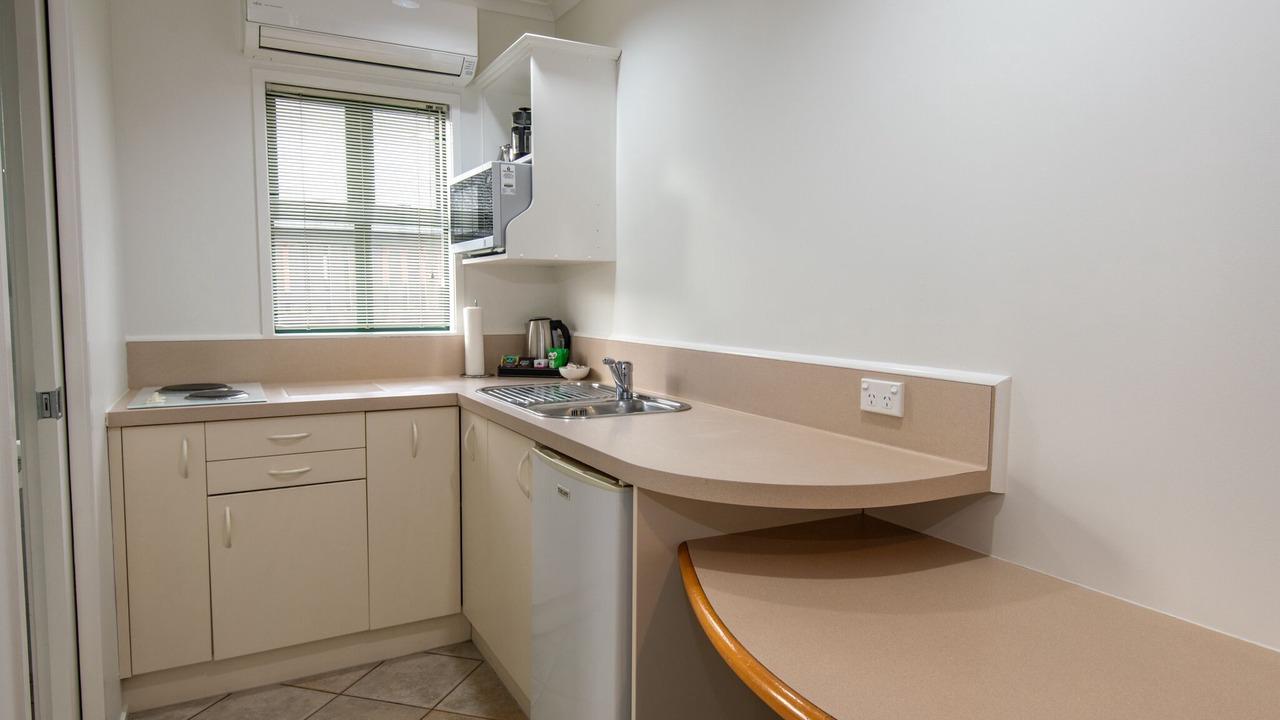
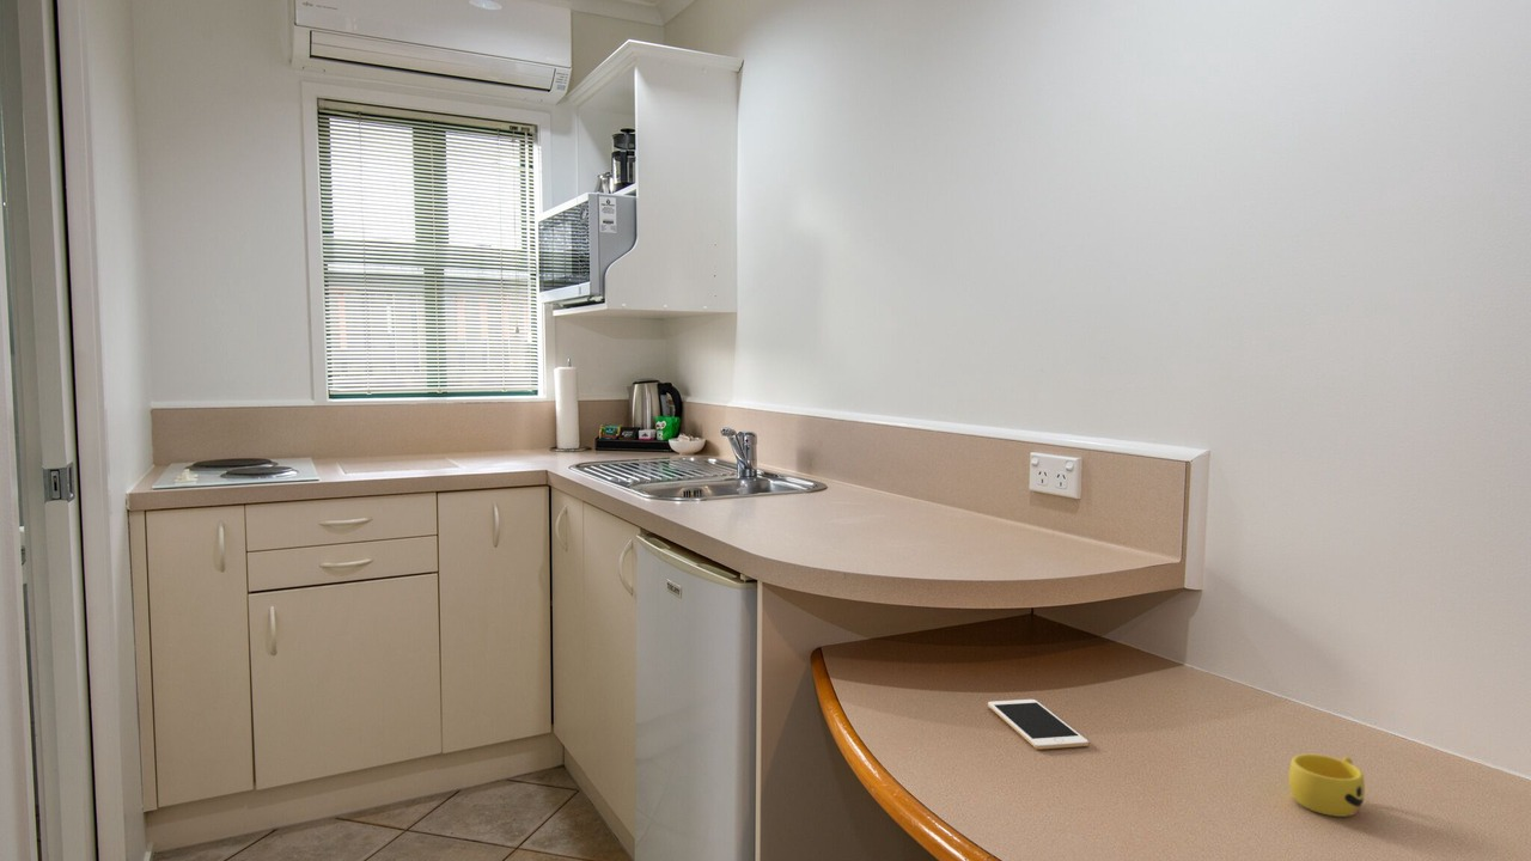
+ cup [1287,752,1366,818]
+ cell phone [987,698,1090,750]
